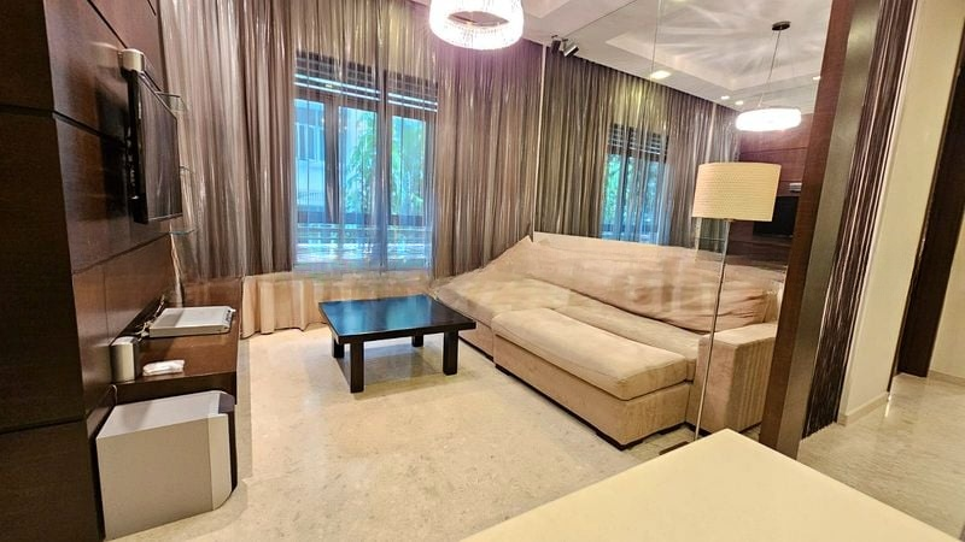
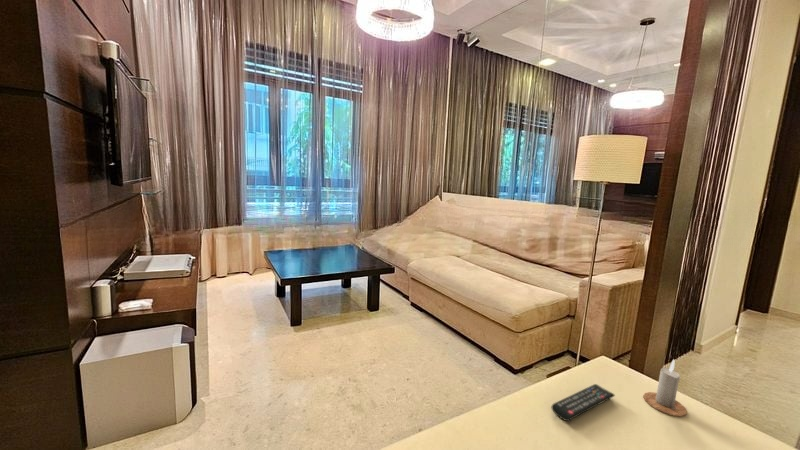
+ candle [642,359,688,417]
+ remote control [551,383,616,422]
